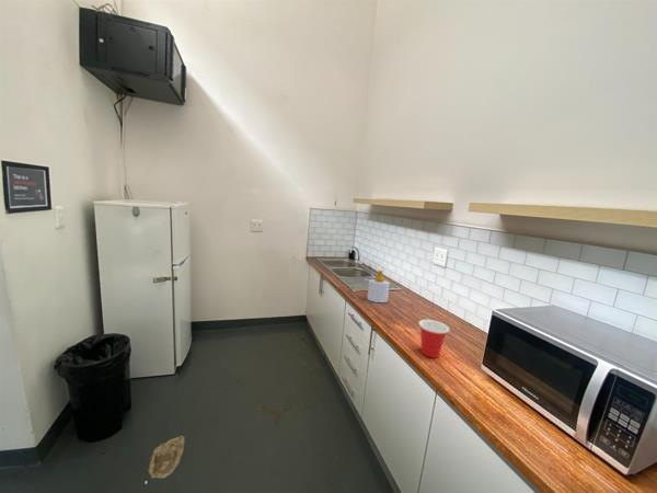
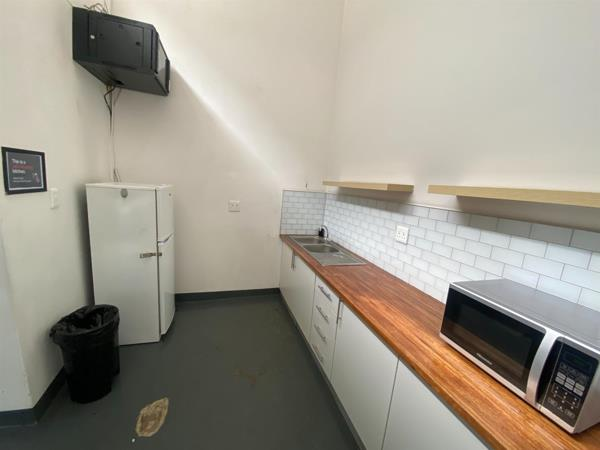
- cup [418,319,450,359]
- soap bottle [366,270,391,303]
